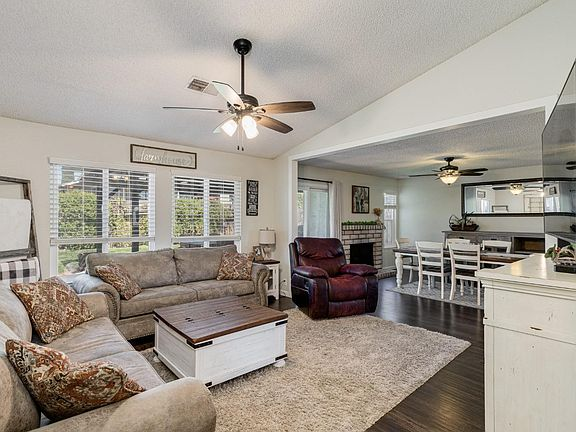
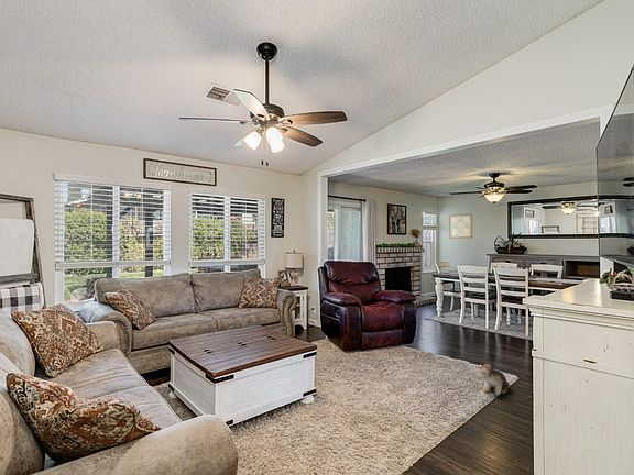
+ plush toy [477,363,510,396]
+ wall art [448,212,473,240]
